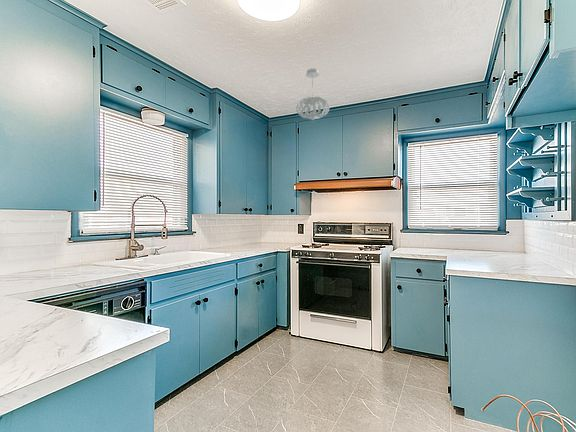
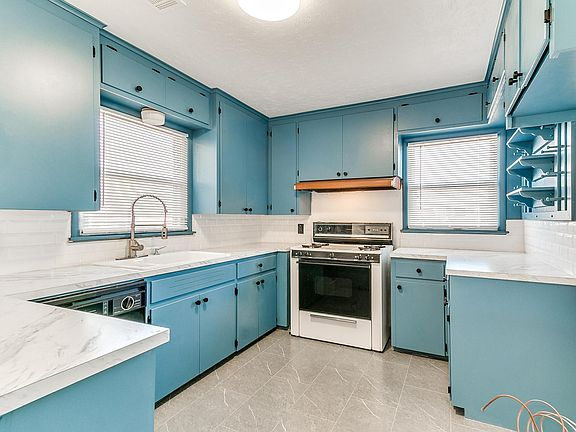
- pendant light [295,68,330,121]
